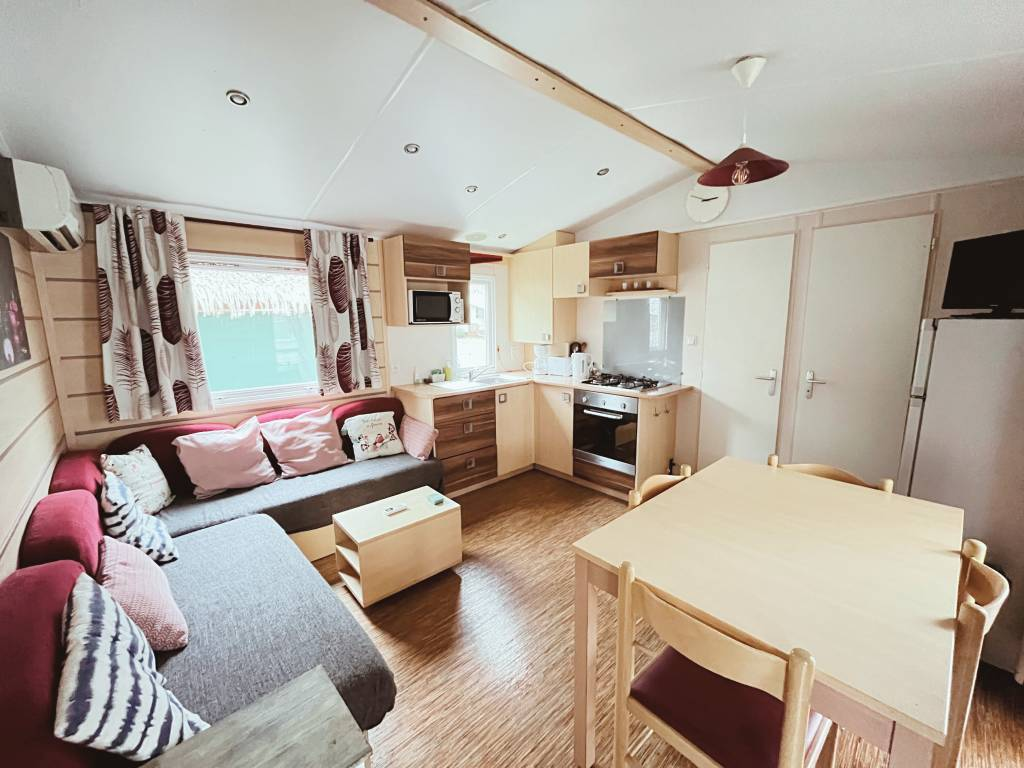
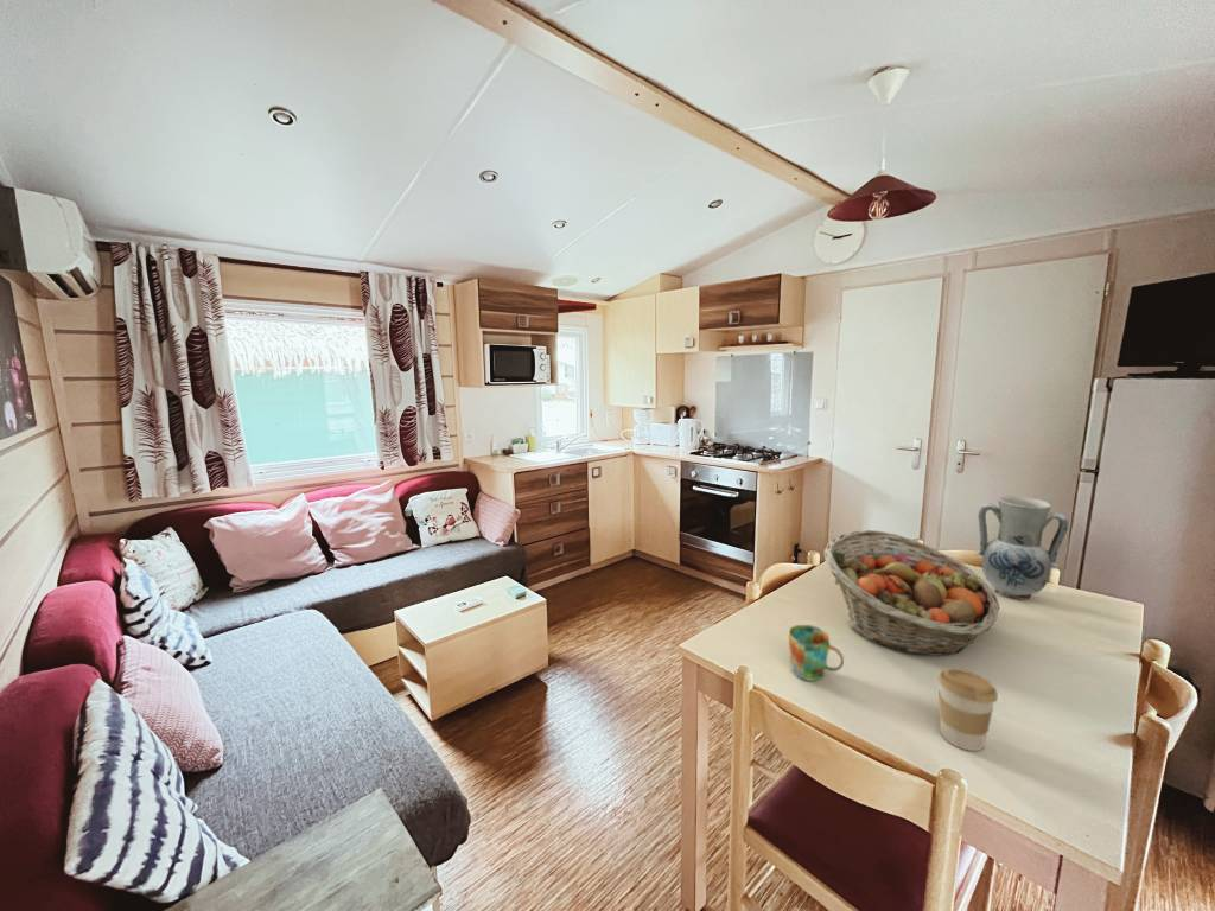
+ fruit basket [823,529,1000,656]
+ coffee cup [936,667,999,752]
+ vase [975,496,1069,600]
+ mug [788,624,845,682]
